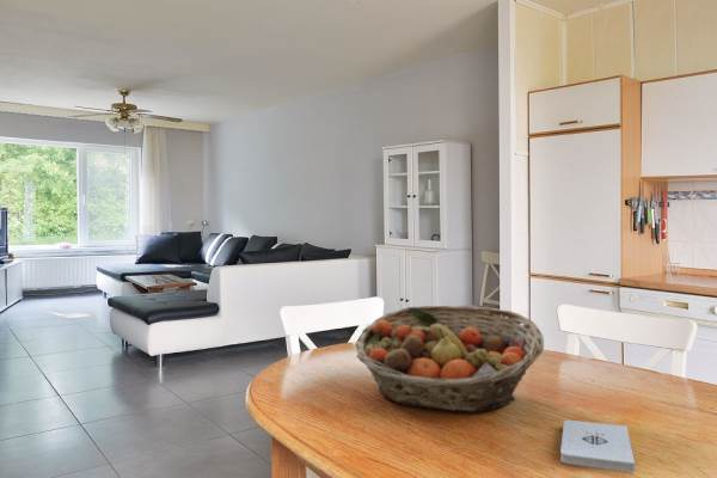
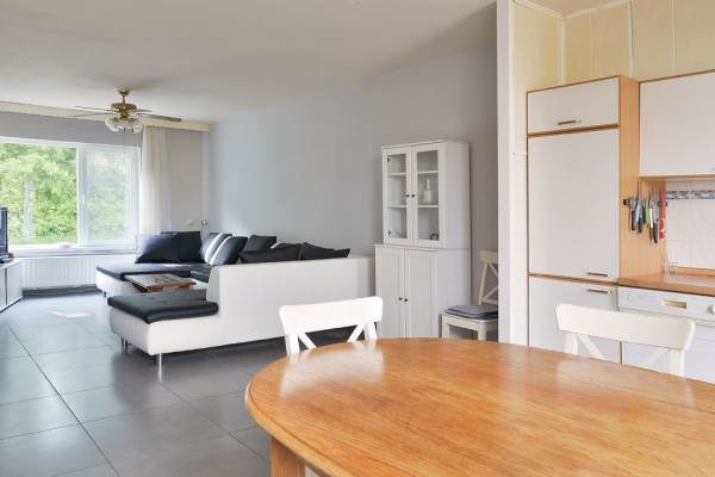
- fruit basket [354,305,545,412]
- notepad [559,419,636,473]
